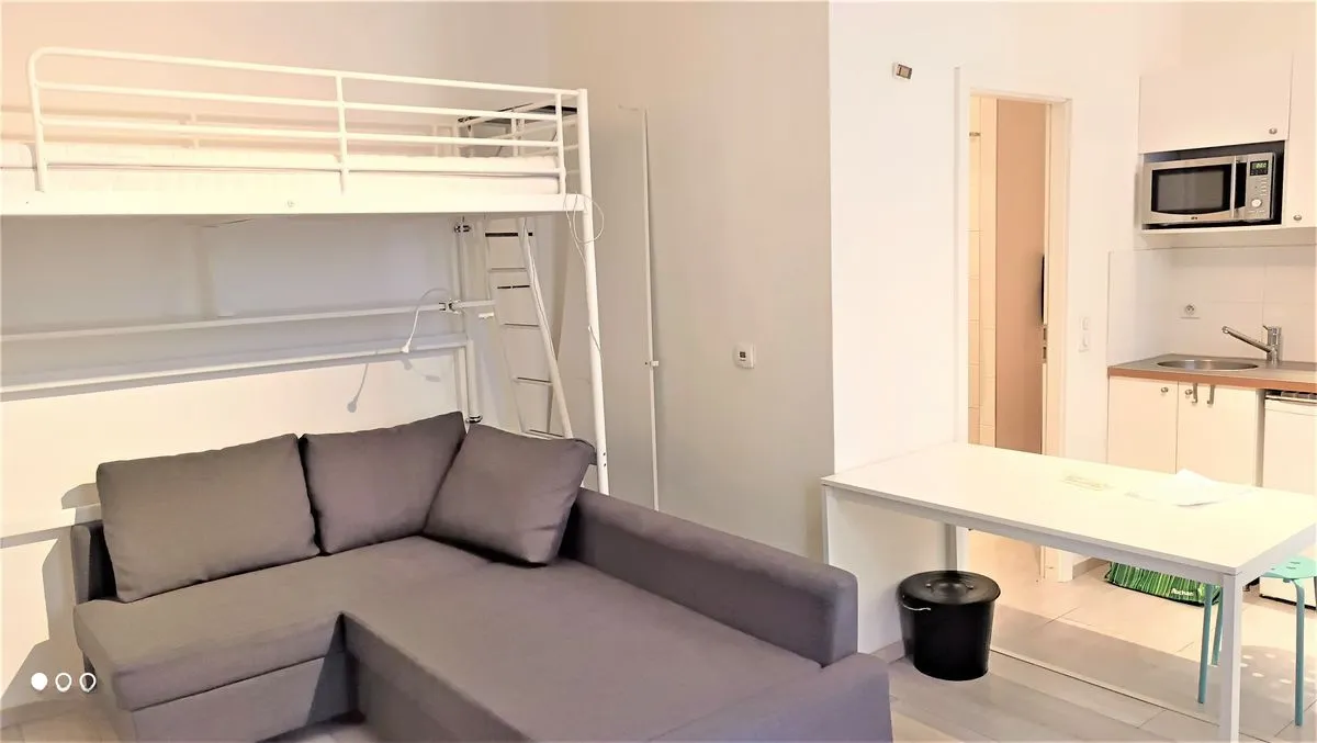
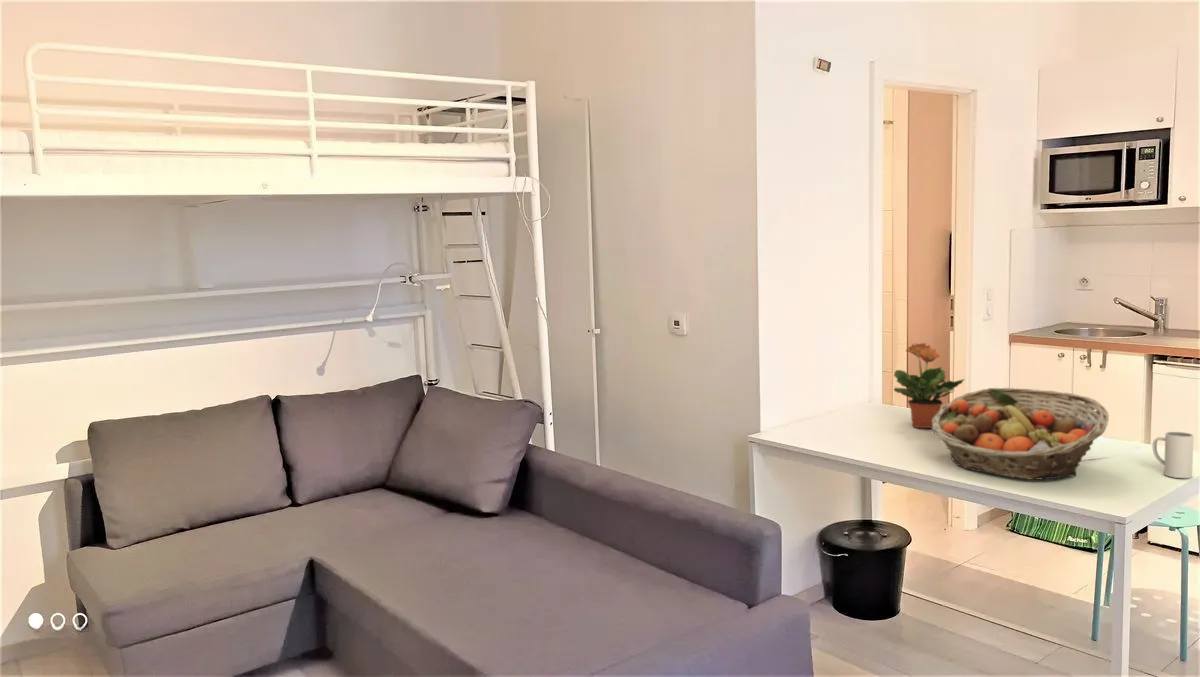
+ fruit basket [931,387,1110,481]
+ potted plant [893,342,966,429]
+ mug [1151,431,1195,479]
